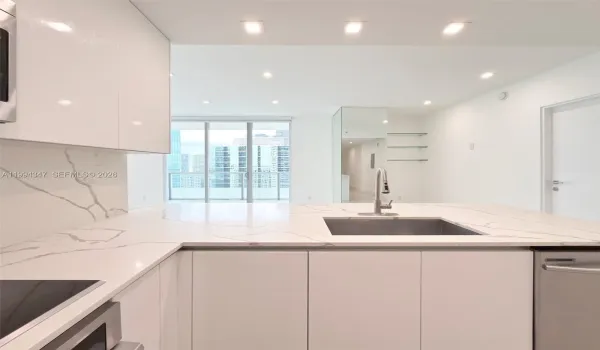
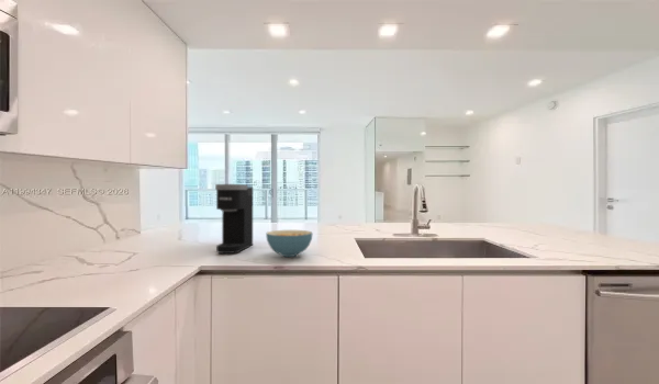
+ coffee maker [214,183,254,255]
+ cereal bowl [265,229,314,258]
